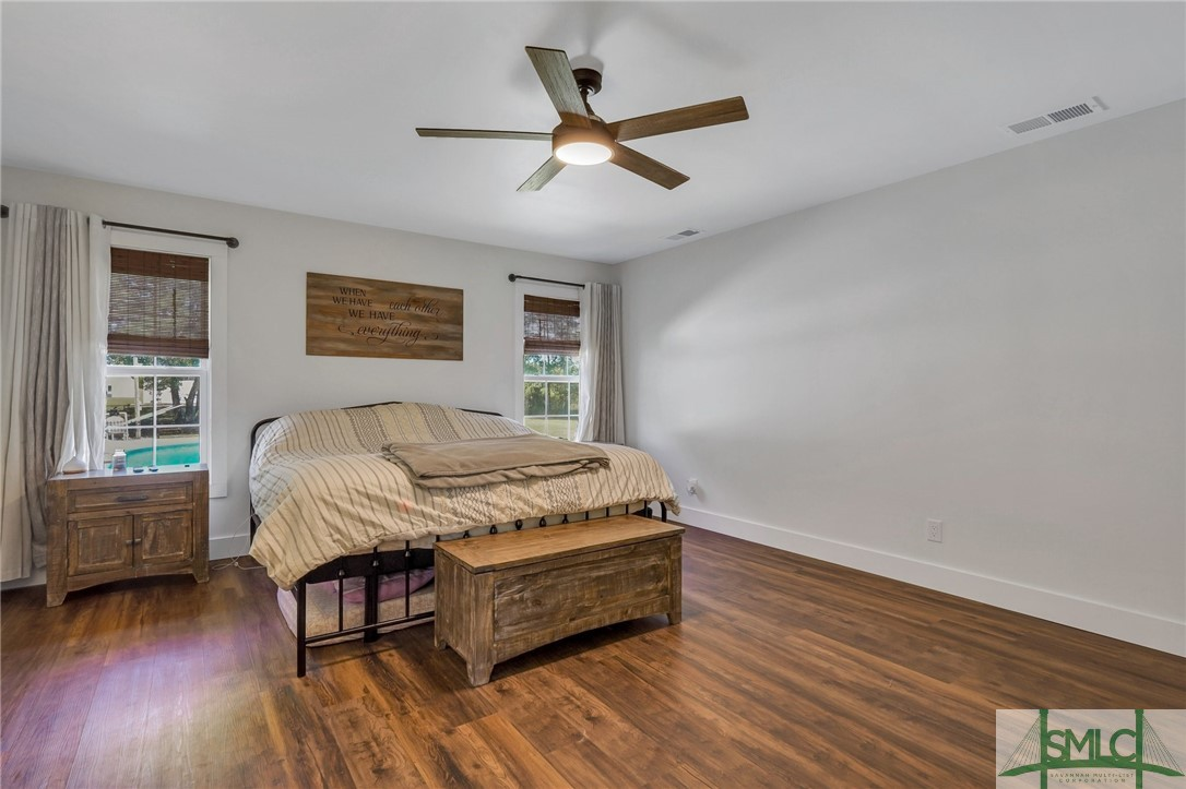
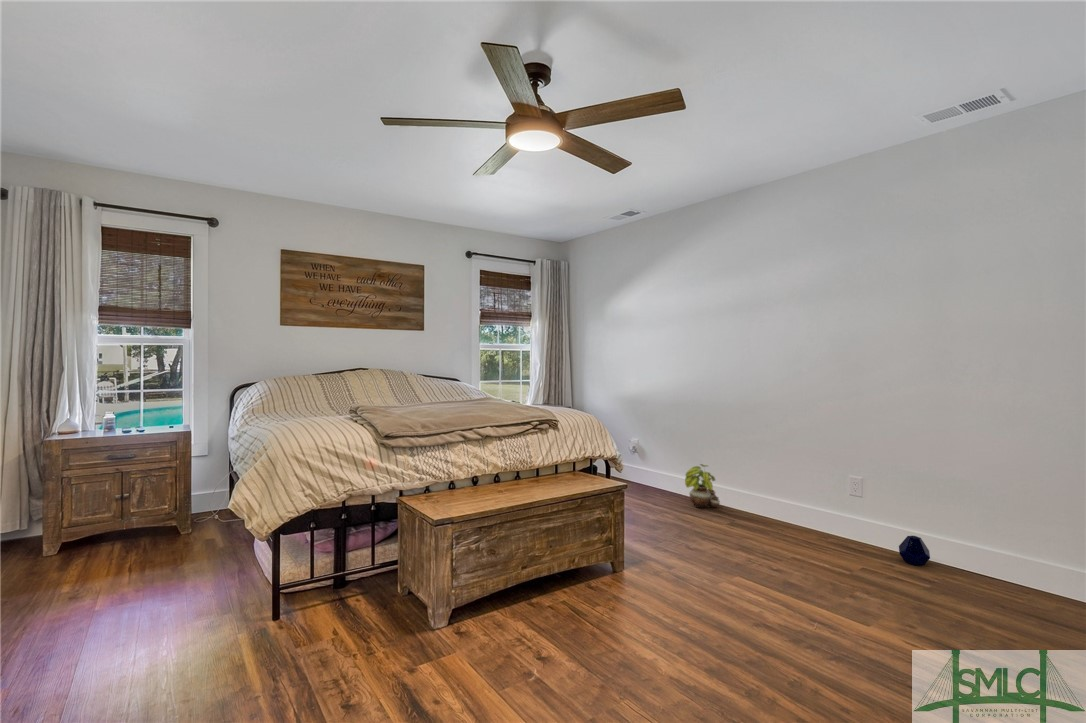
+ potted plant [684,463,721,509]
+ speaker [898,535,931,566]
